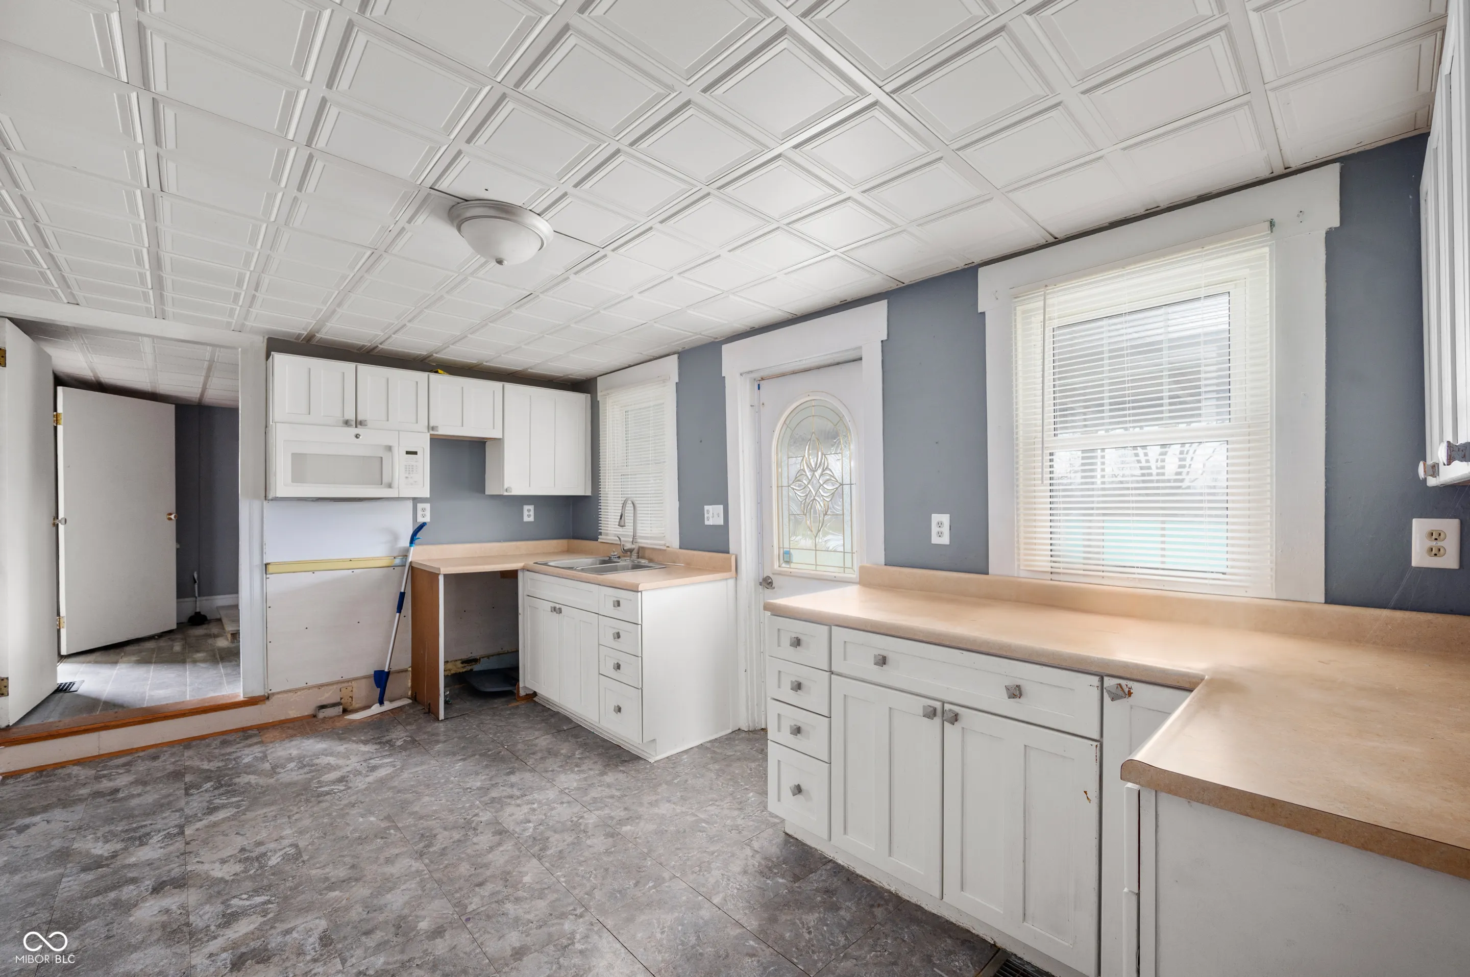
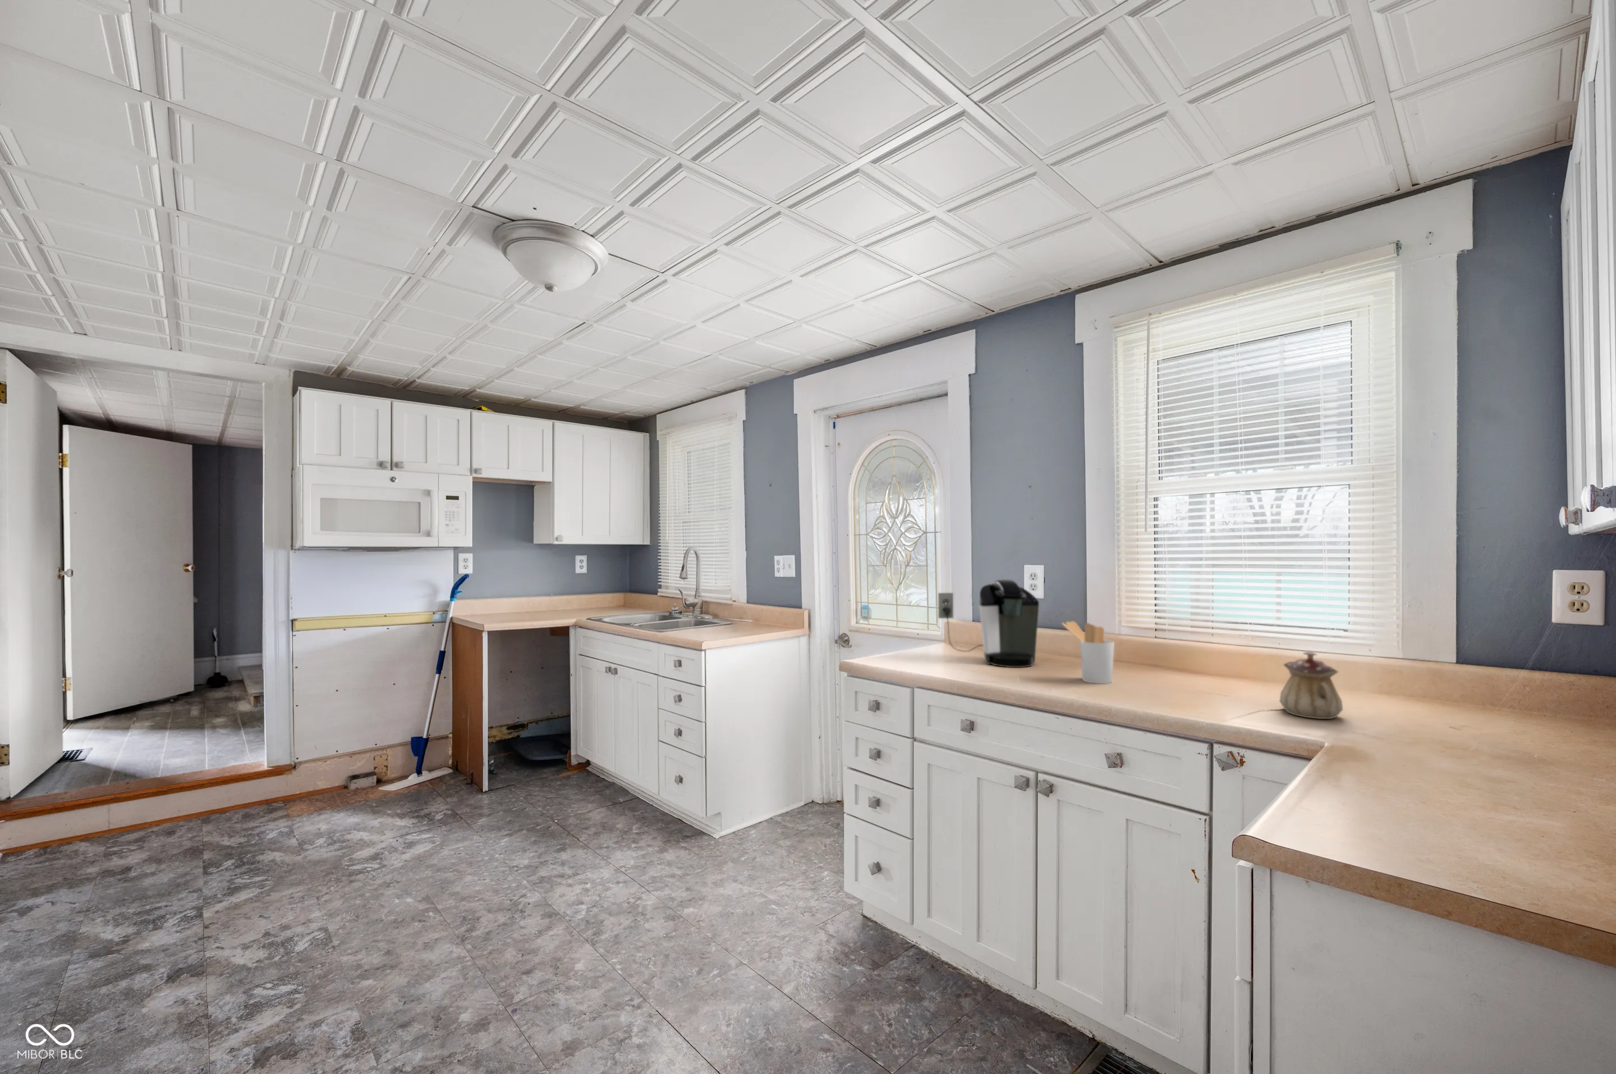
+ utensil holder [1061,620,1115,684]
+ teapot [1279,650,1344,719]
+ coffee maker [937,579,1039,668]
